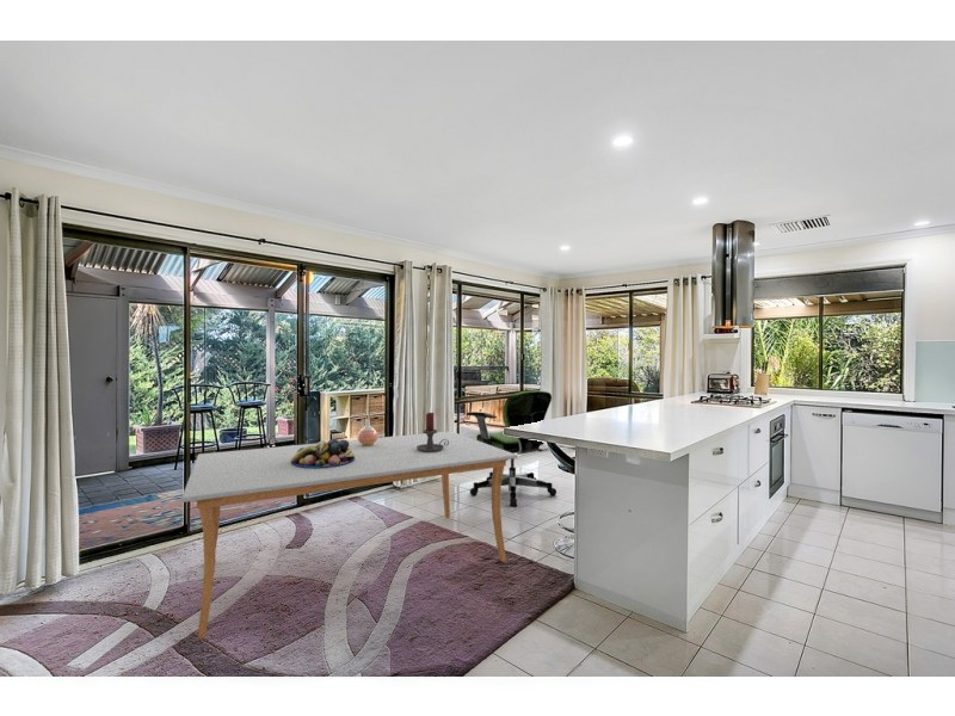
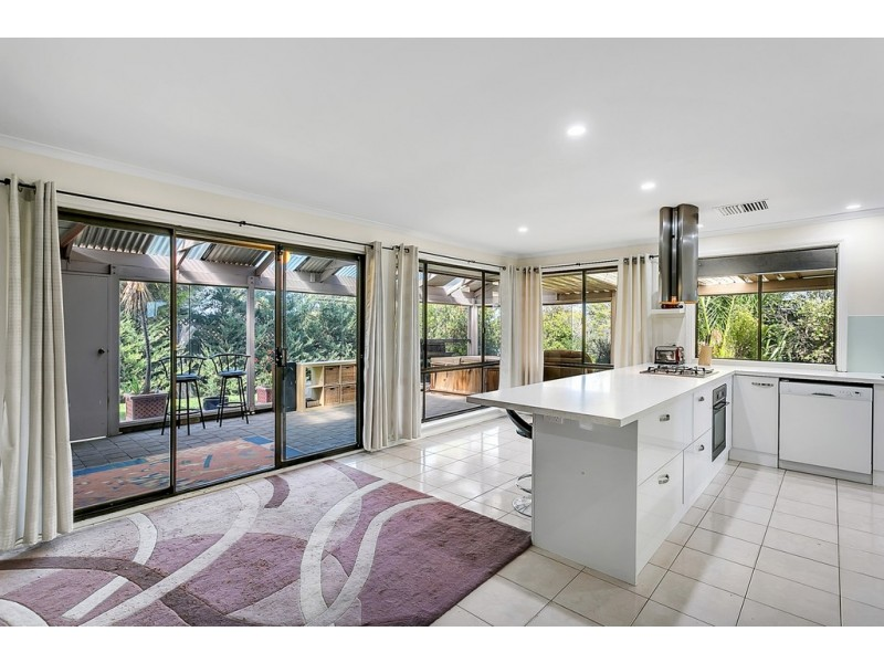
- dining table [180,430,518,640]
- office chair [466,389,557,507]
- candle holder [417,411,449,452]
- vase [357,419,378,446]
- fruit bowl [290,438,355,468]
